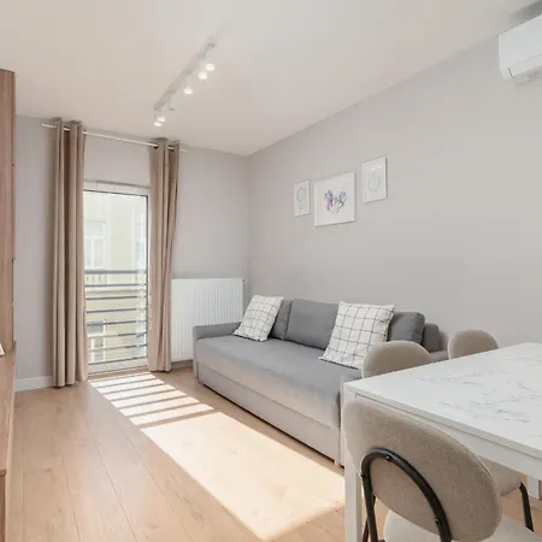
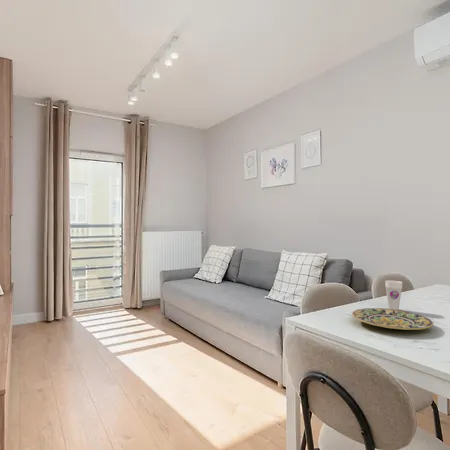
+ cup [384,279,404,310]
+ plate [351,307,435,331]
